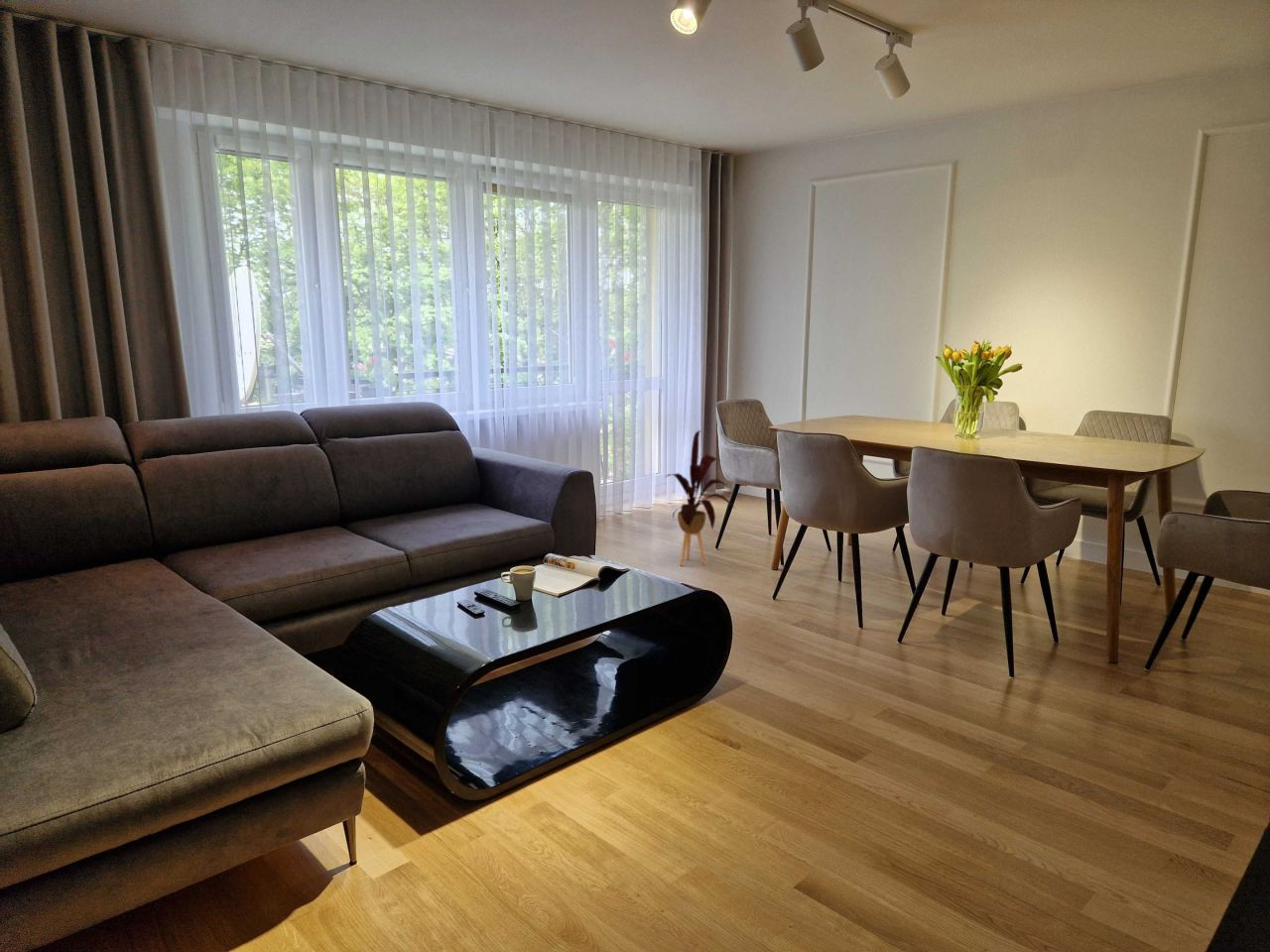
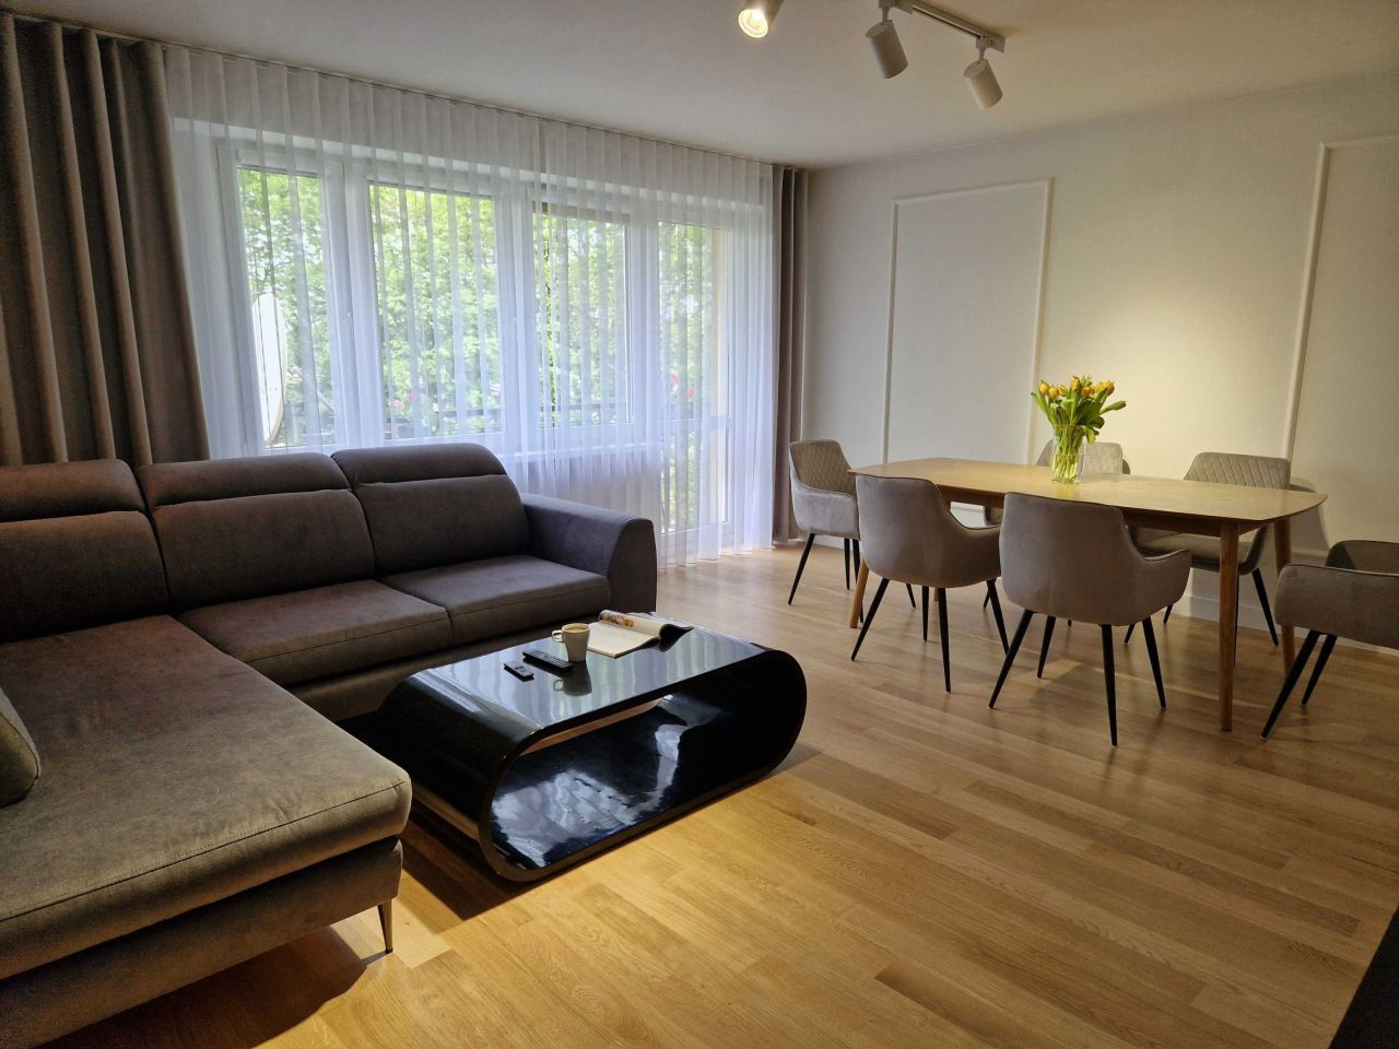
- house plant [664,429,737,567]
